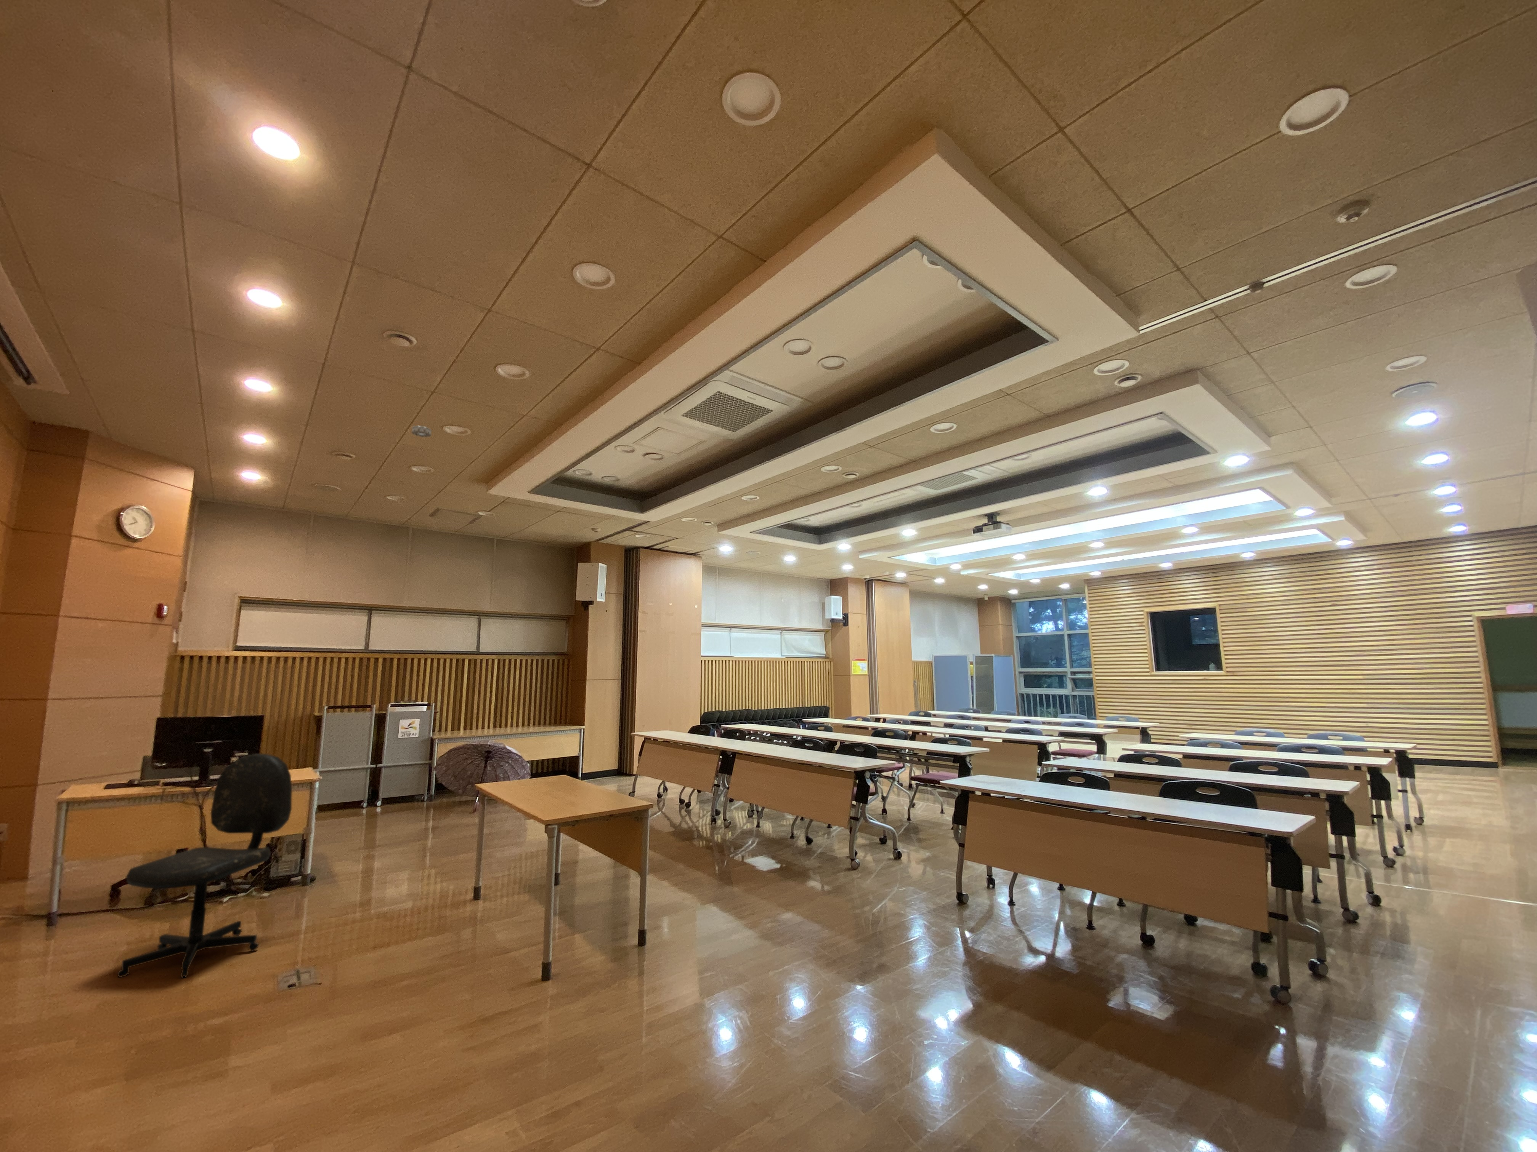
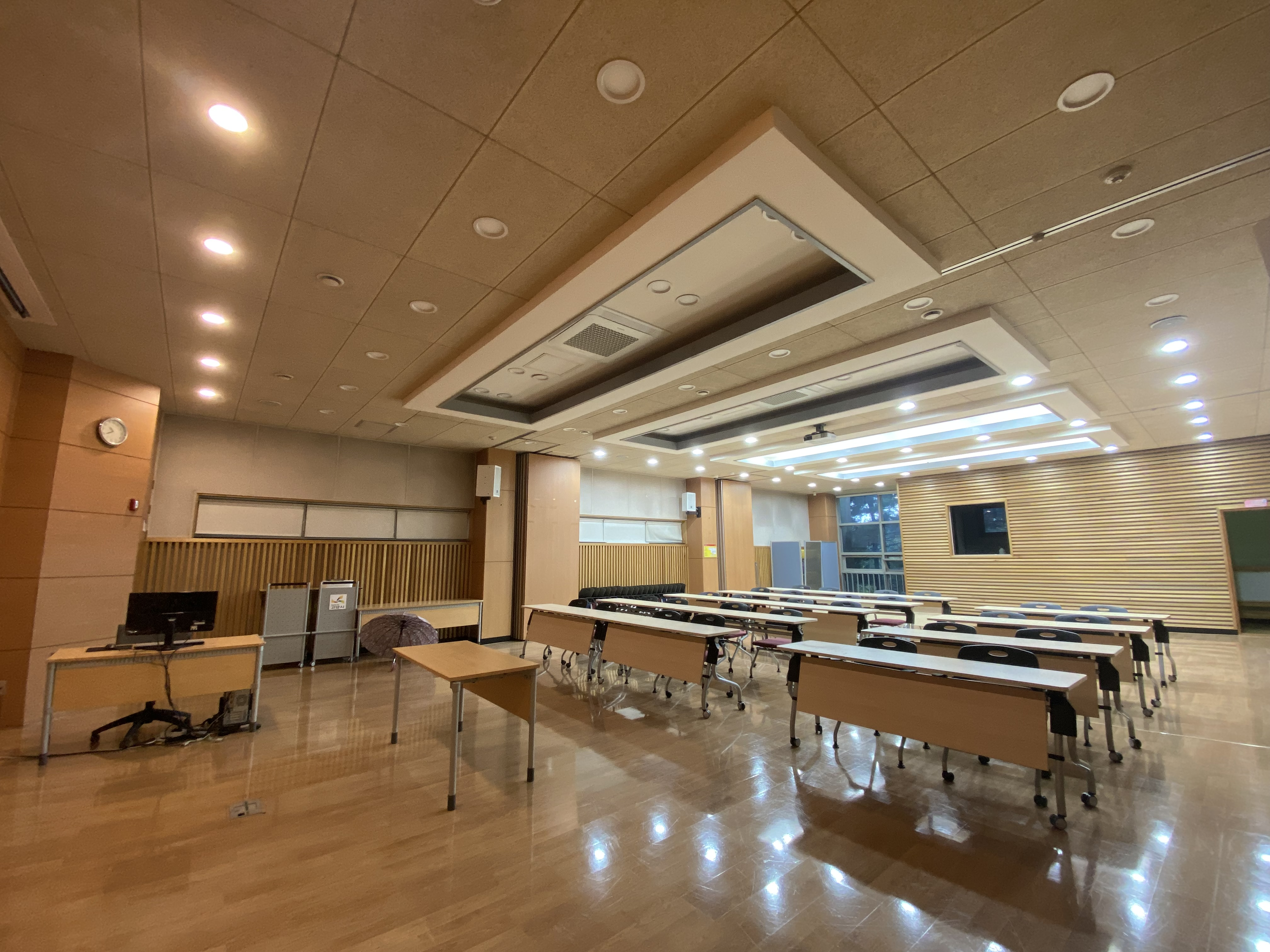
- office chair [117,754,293,979]
- smoke detector [411,426,432,437]
